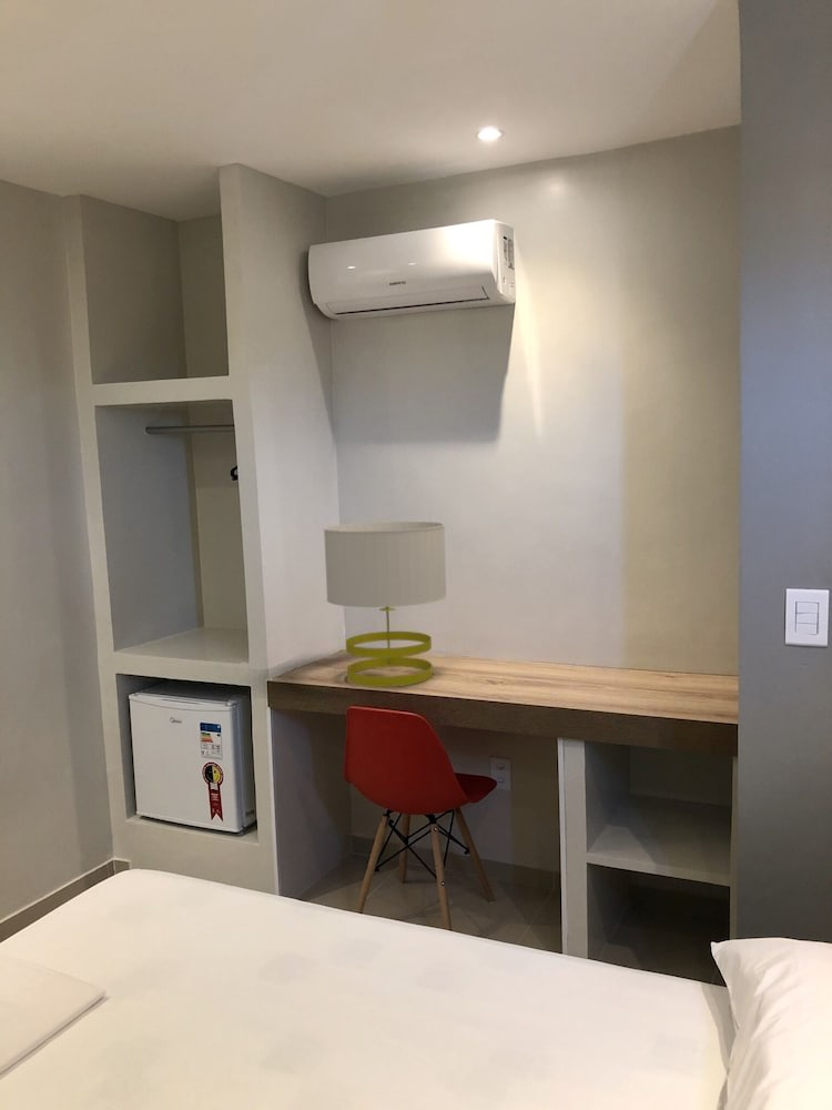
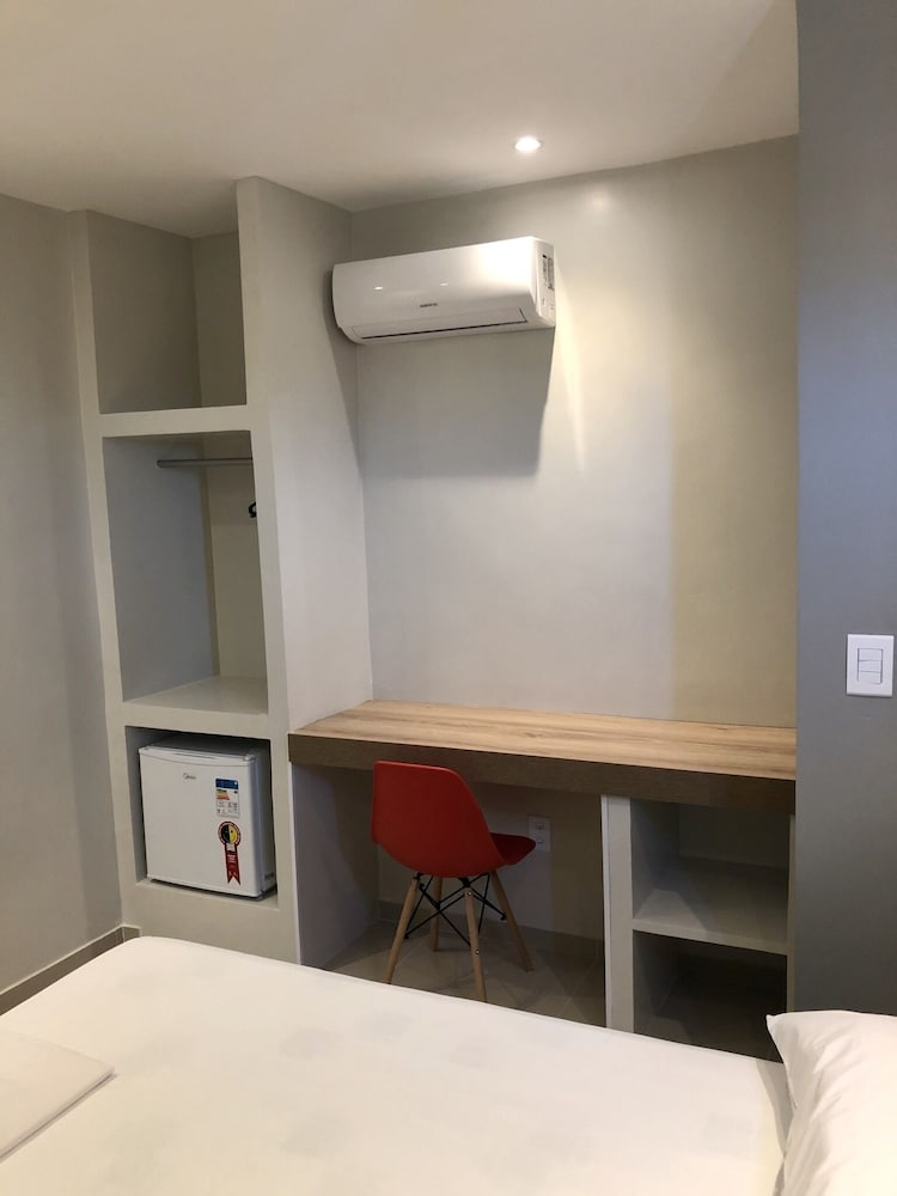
- table lamp [323,521,448,688]
